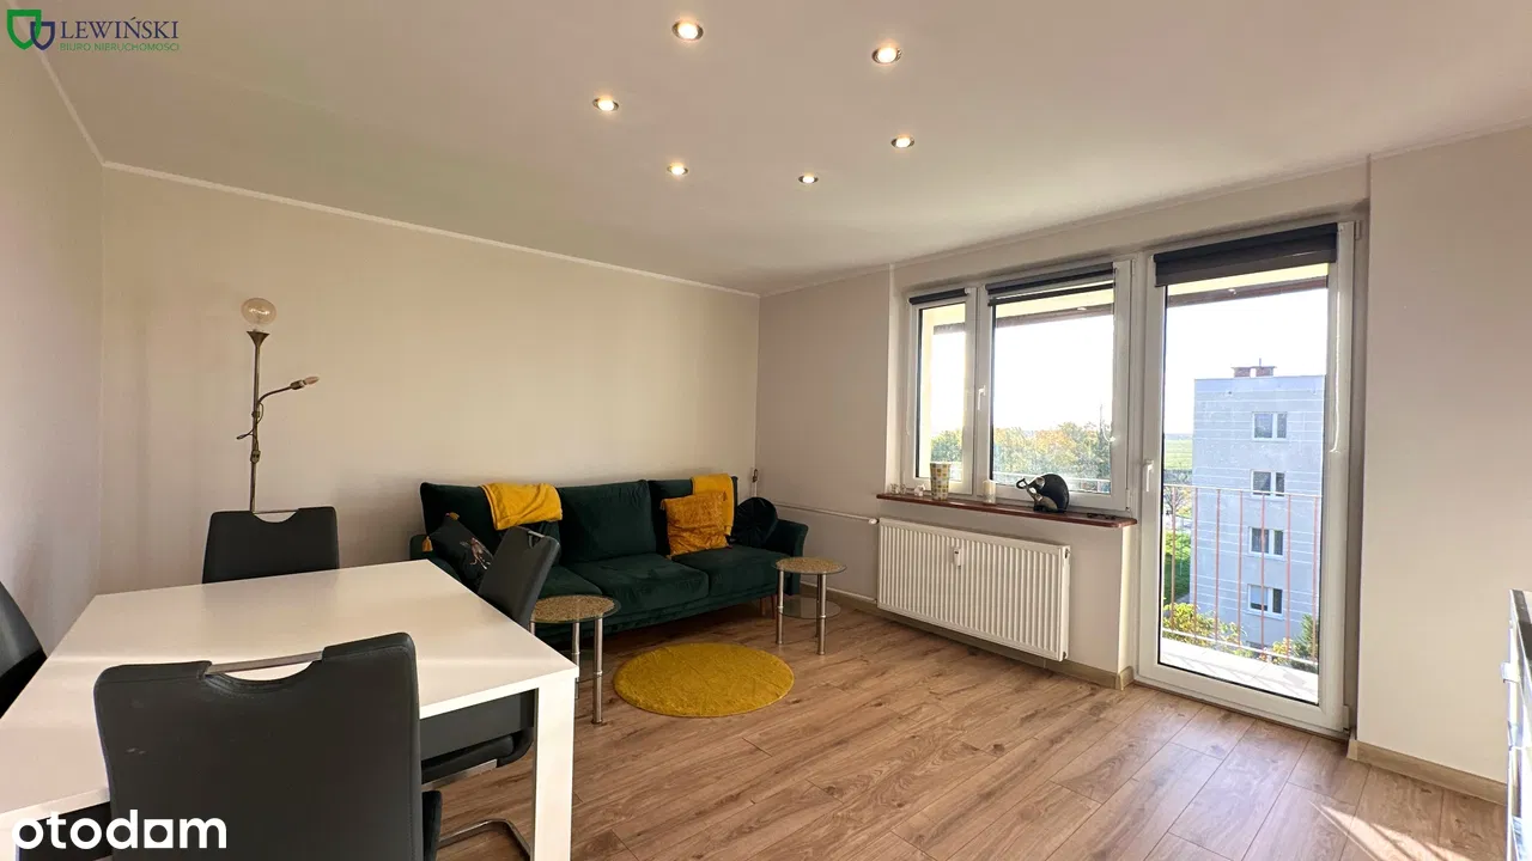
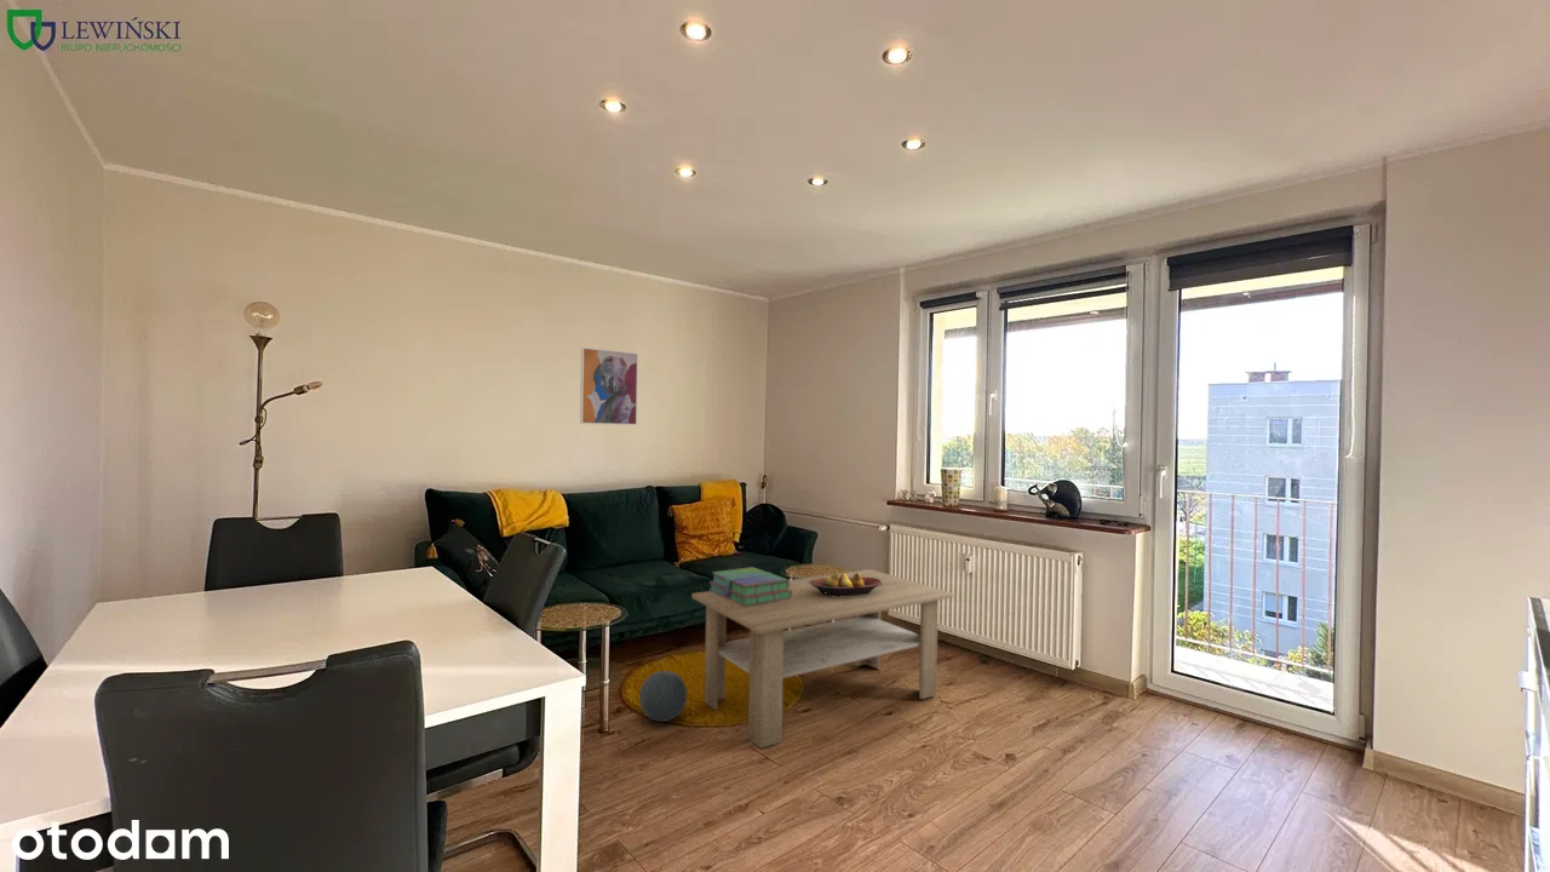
+ wall art [579,346,639,426]
+ fruit bowl [809,572,883,597]
+ stack of books [708,566,792,606]
+ ball [638,670,688,723]
+ coffee table [690,568,954,750]
